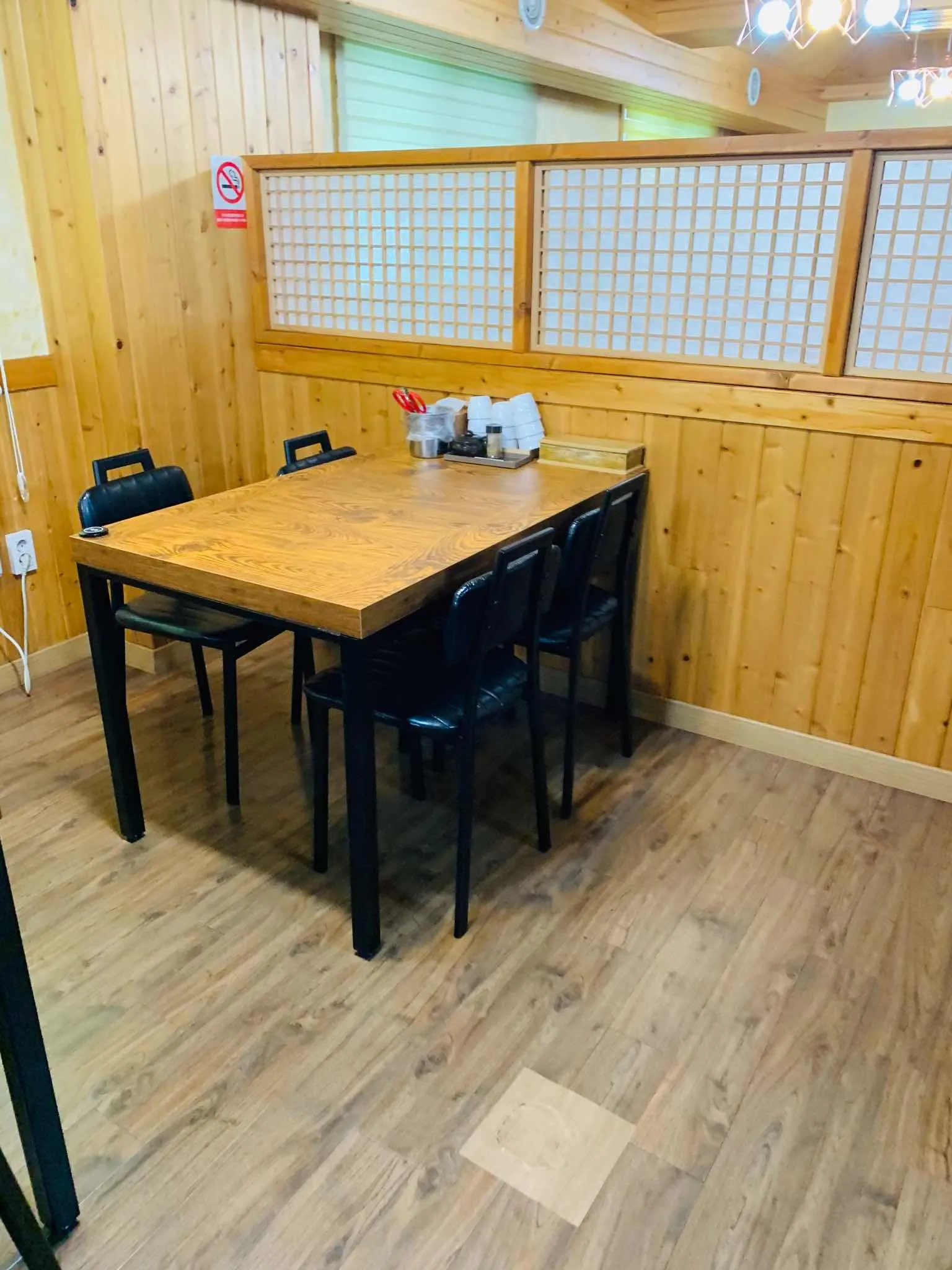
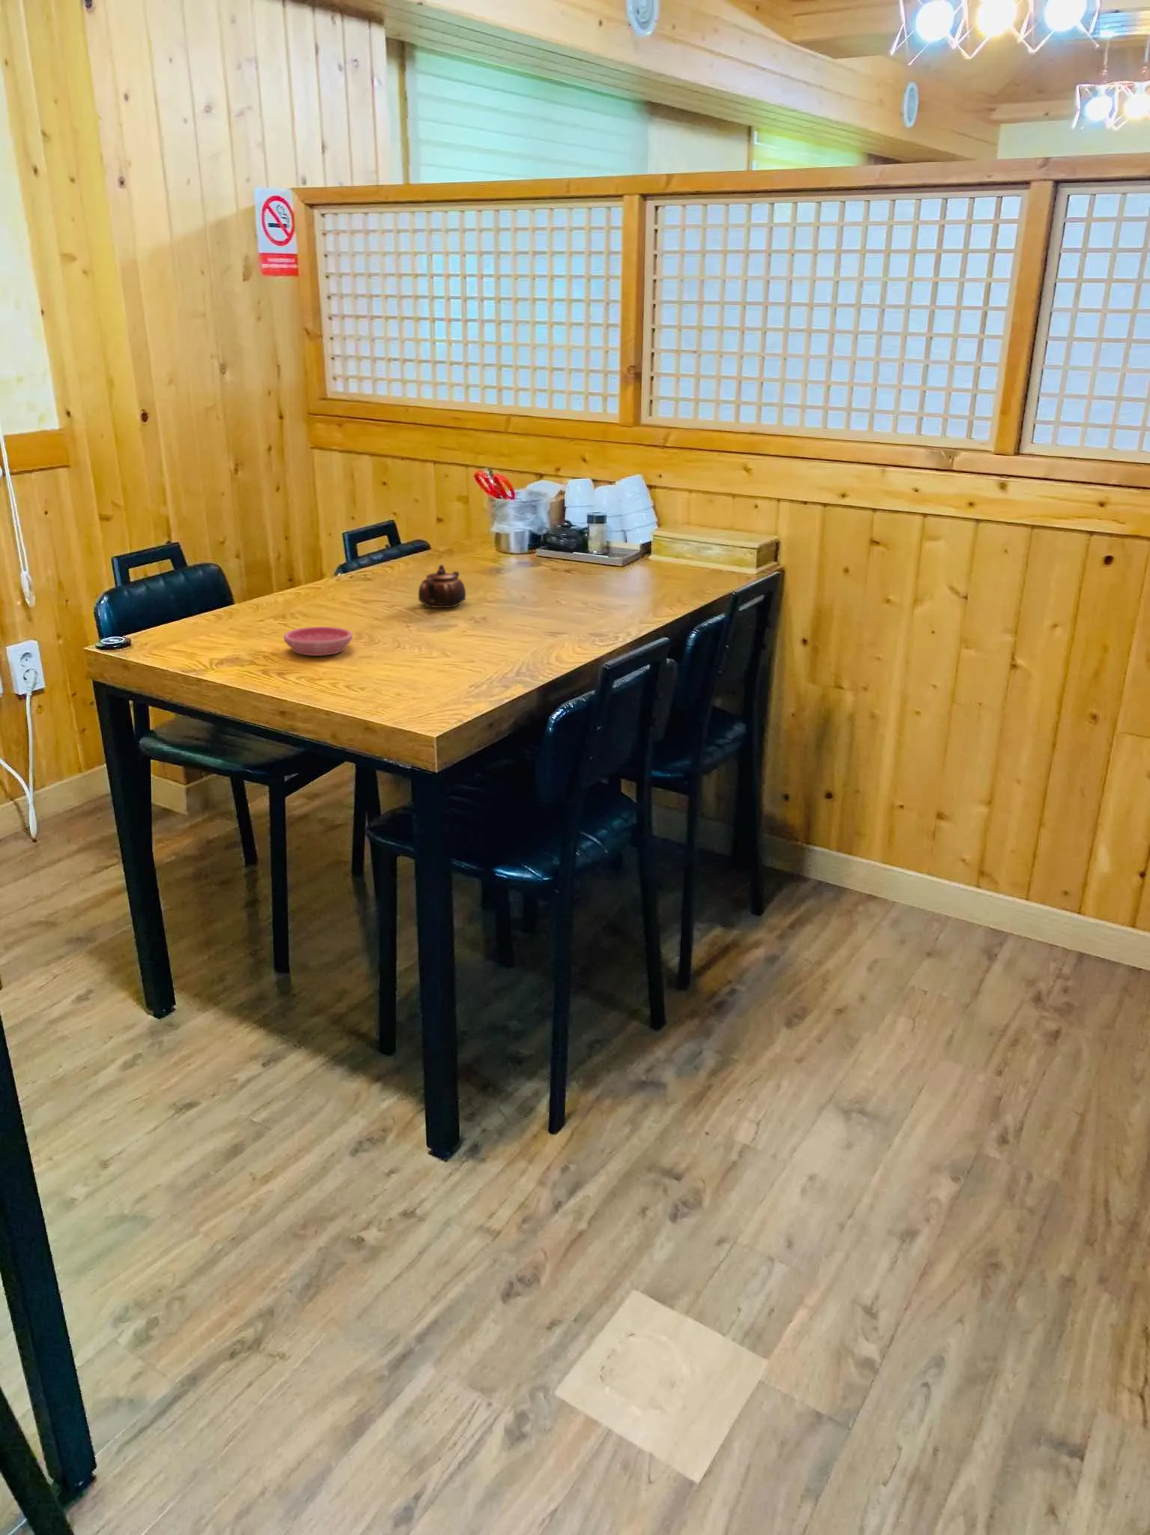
+ saucer [283,626,354,656]
+ teapot [418,563,466,609]
